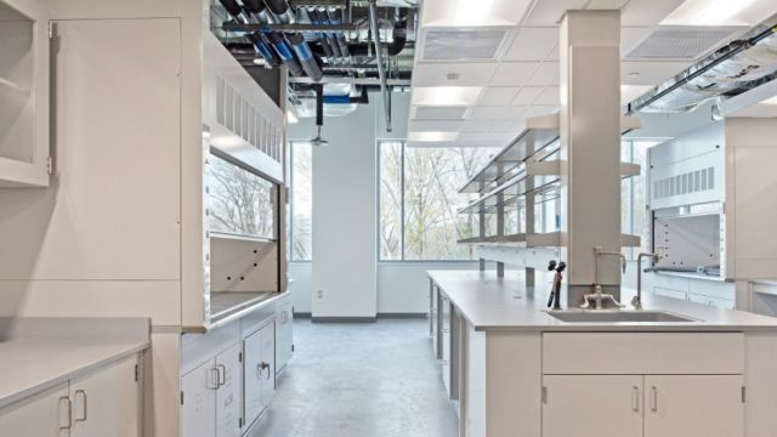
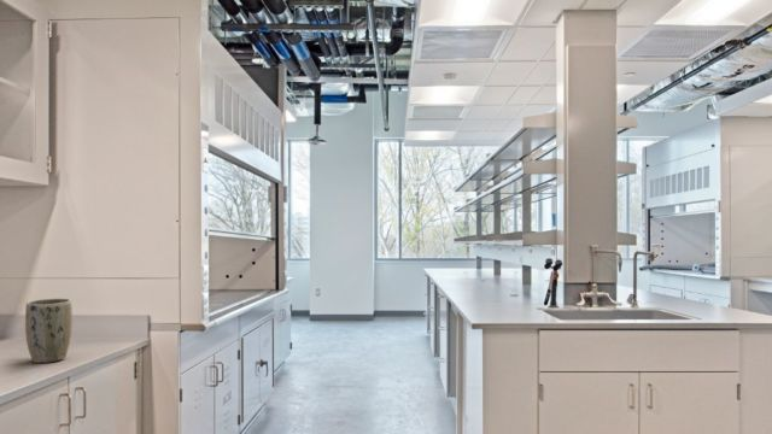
+ plant pot [24,298,74,364]
